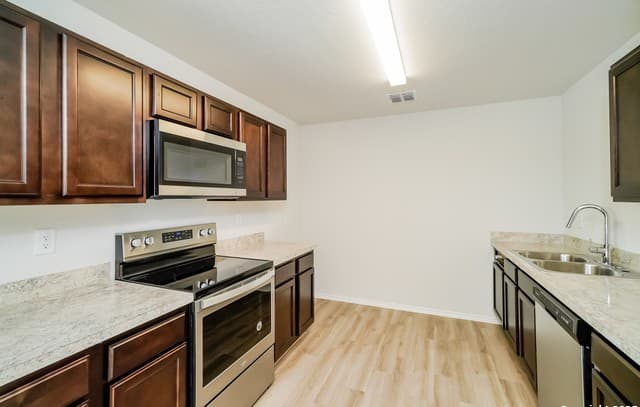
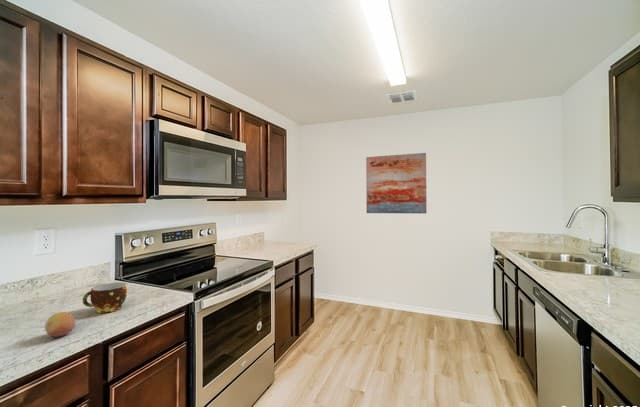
+ cup [82,282,128,314]
+ wall art [365,152,428,215]
+ fruit [44,311,76,338]
